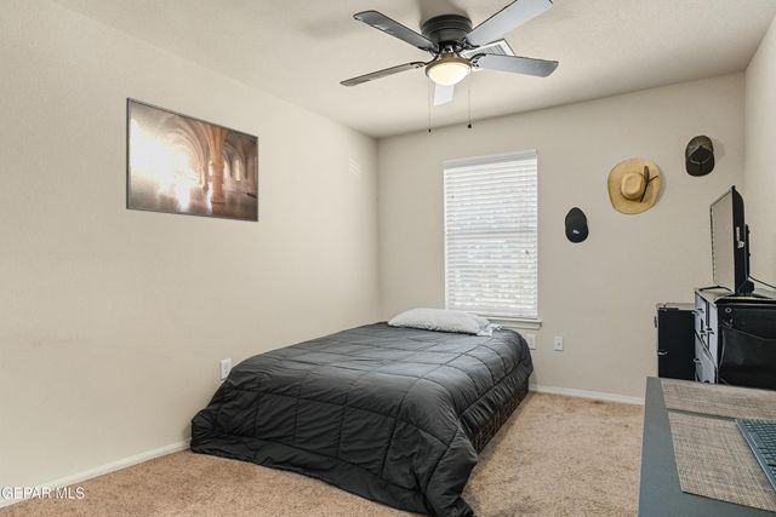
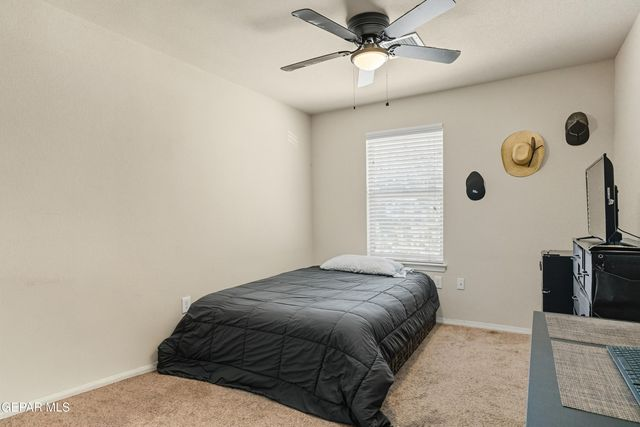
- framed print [125,97,259,223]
